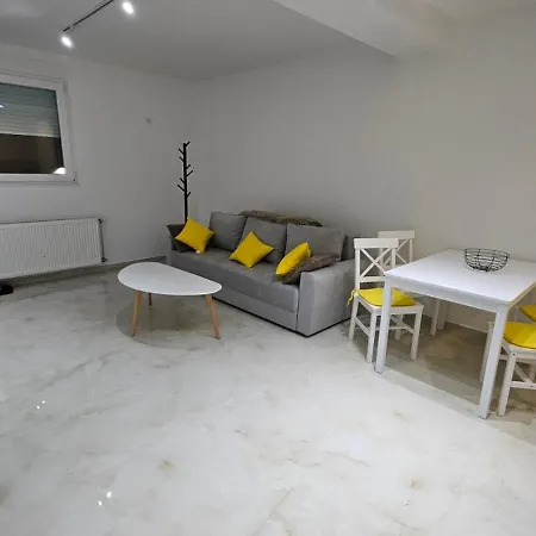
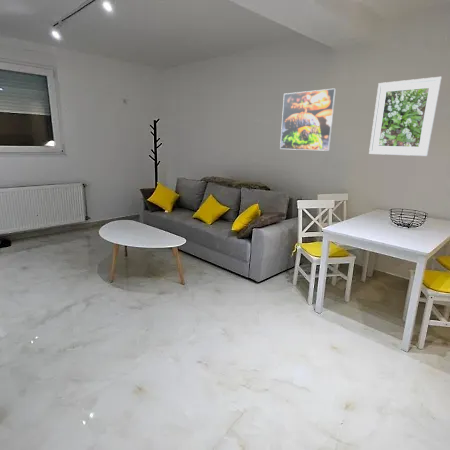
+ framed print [279,88,337,152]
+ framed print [368,76,443,157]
